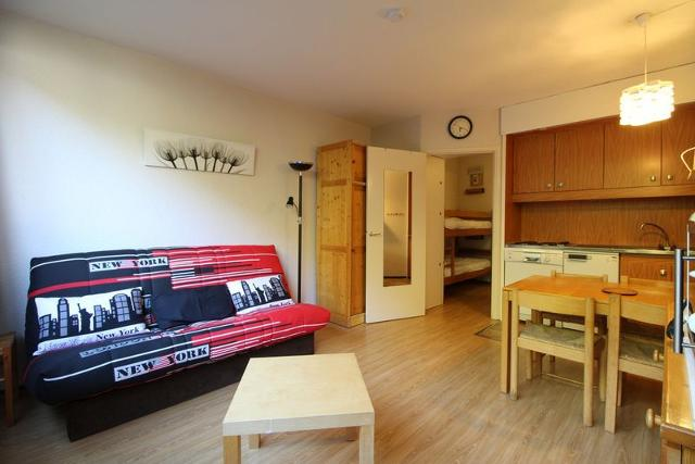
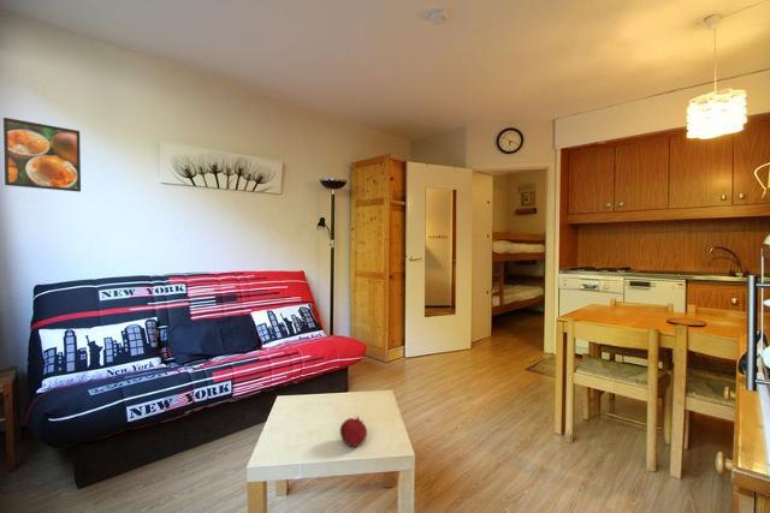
+ fruit [339,414,368,448]
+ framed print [2,117,82,193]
